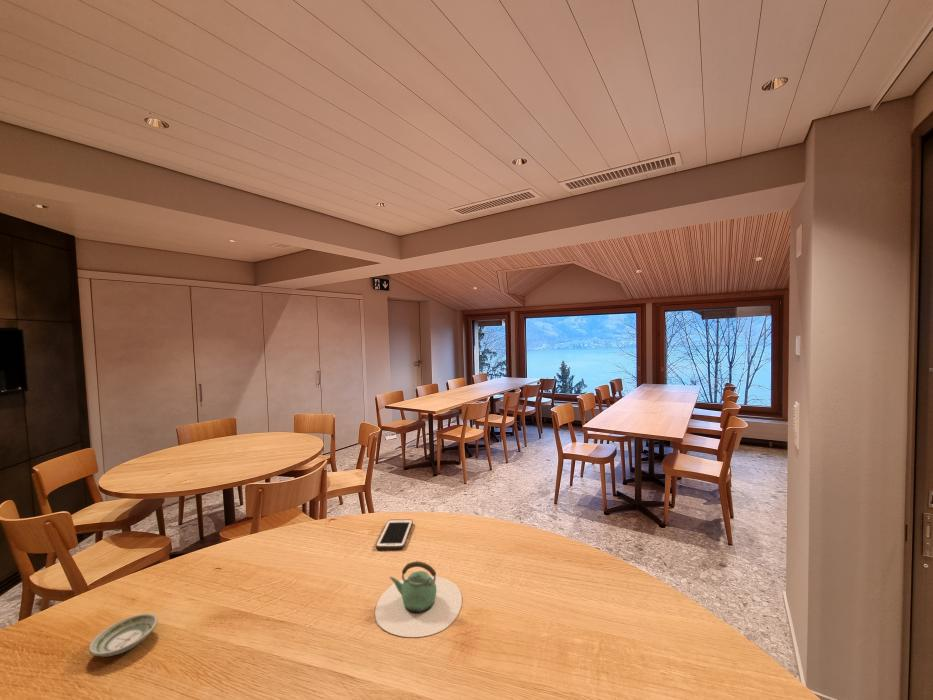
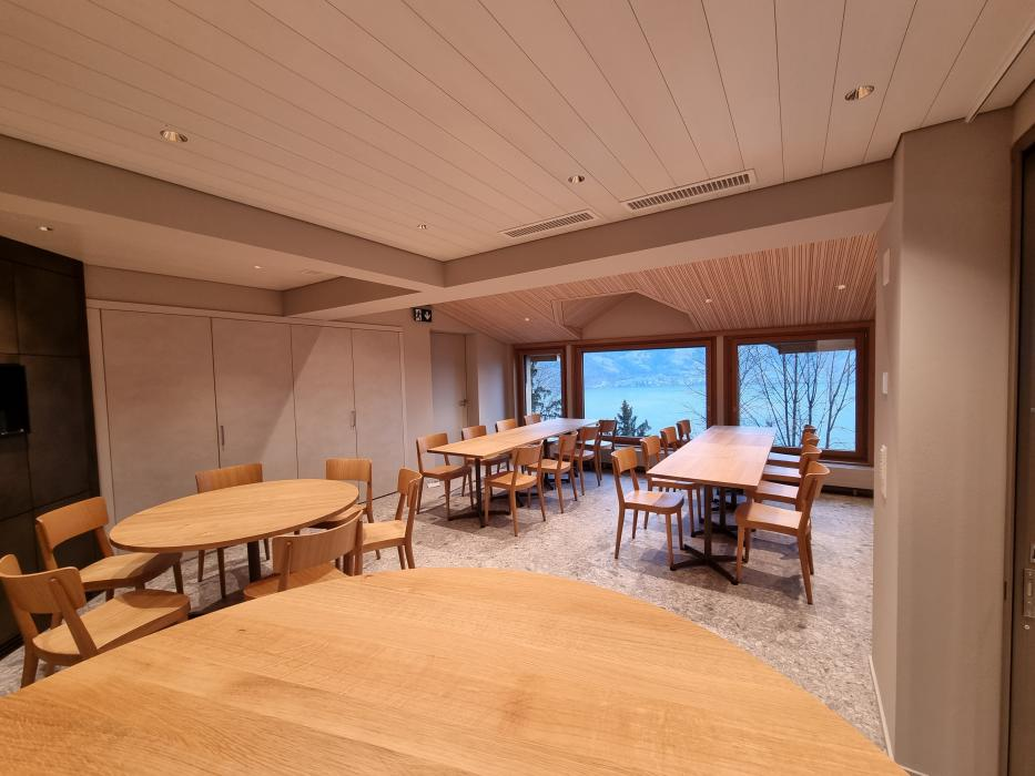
- teapot [374,560,463,638]
- cell phone [375,518,414,550]
- saucer [88,612,159,657]
